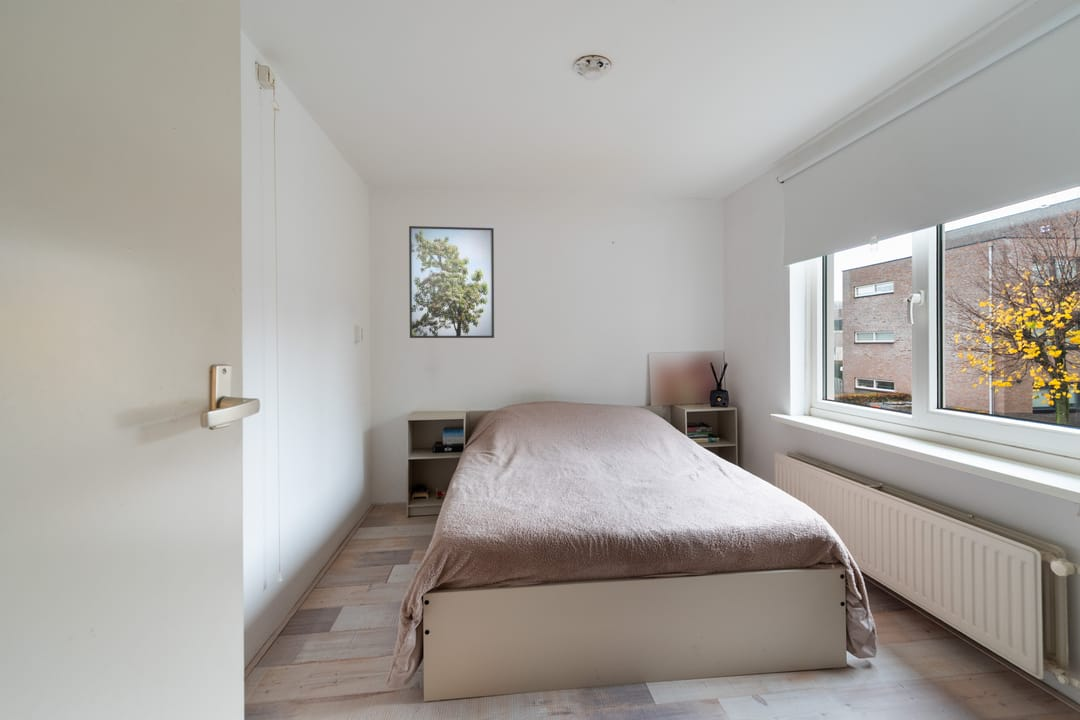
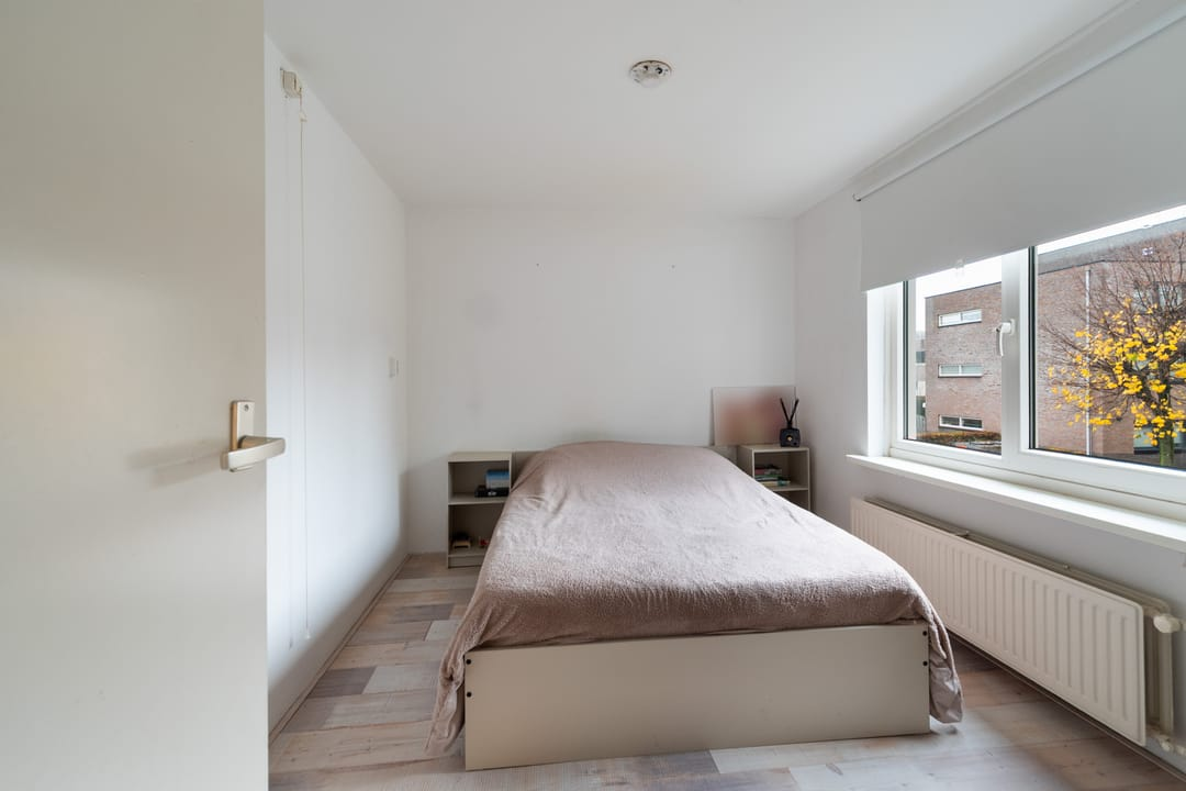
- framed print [408,225,495,339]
